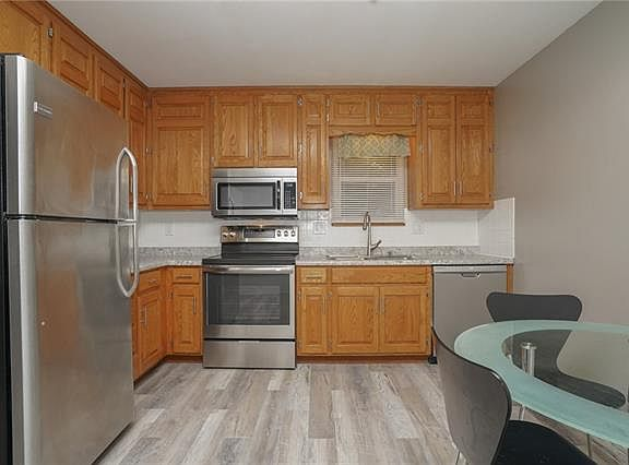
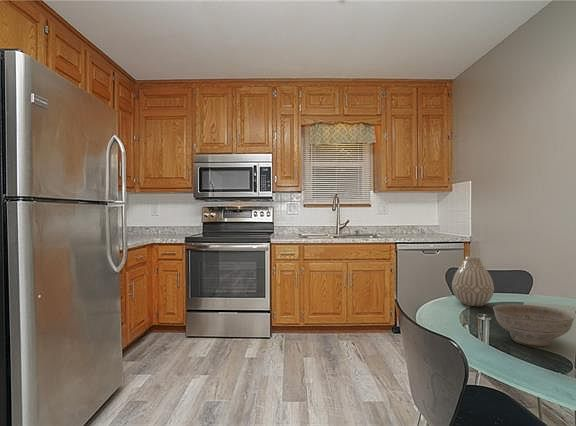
+ decorative bowl [492,303,576,347]
+ vase [451,255,495,307]
